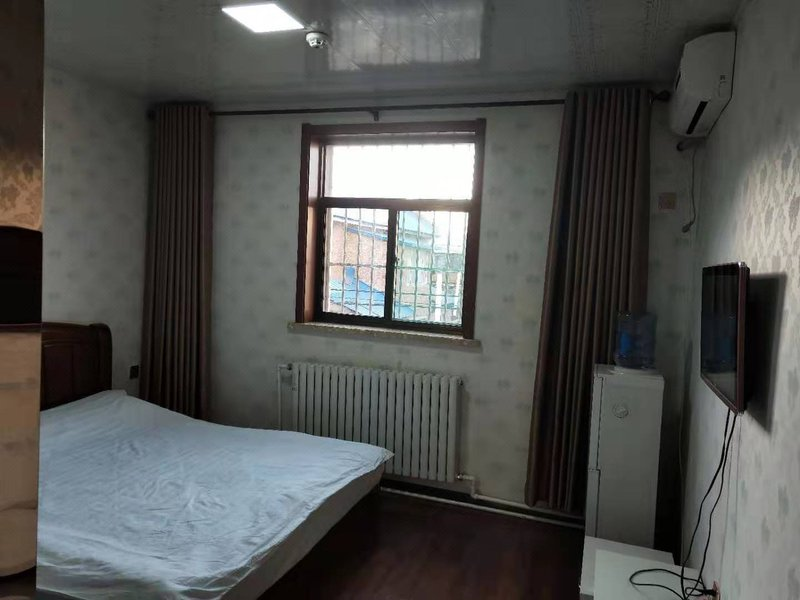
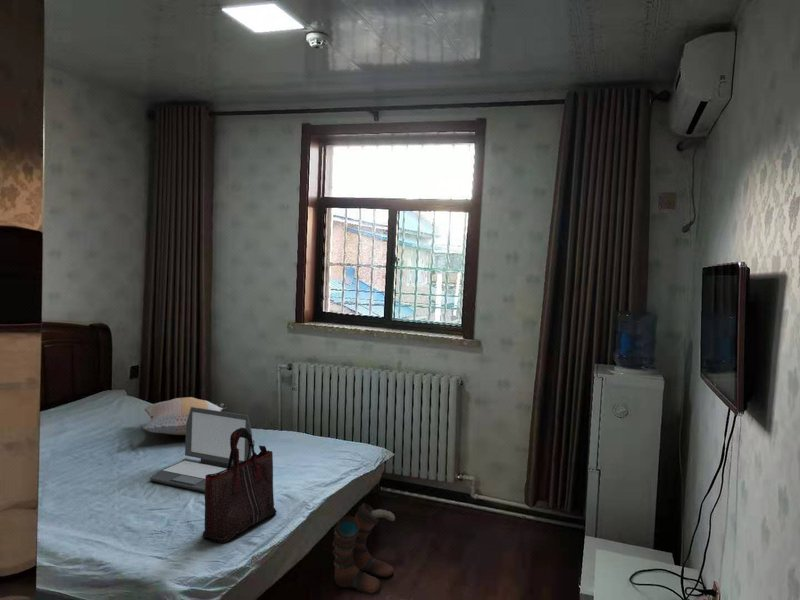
+ handbag [202,428,278,544]
+ decorative pillow [141,396,228,436]
+ laptop [149,407,253,493]
+ boots [332,502,396,596]
